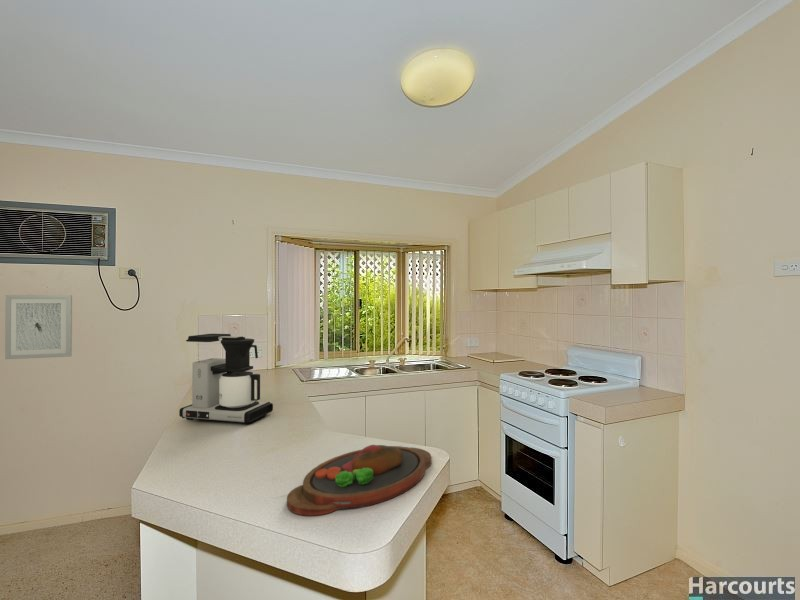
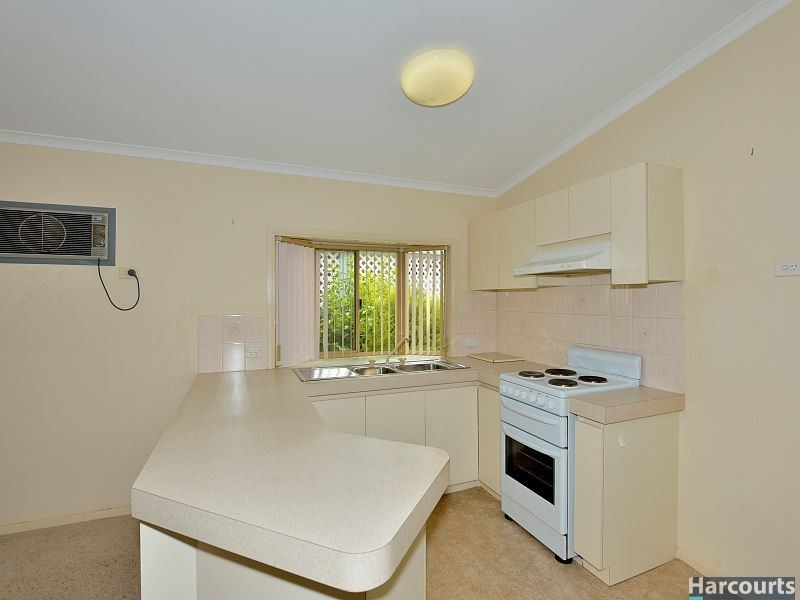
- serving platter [286,444,432,517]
- wall art [4,294,73,360]
- coffee maker [178,333,274,425]
